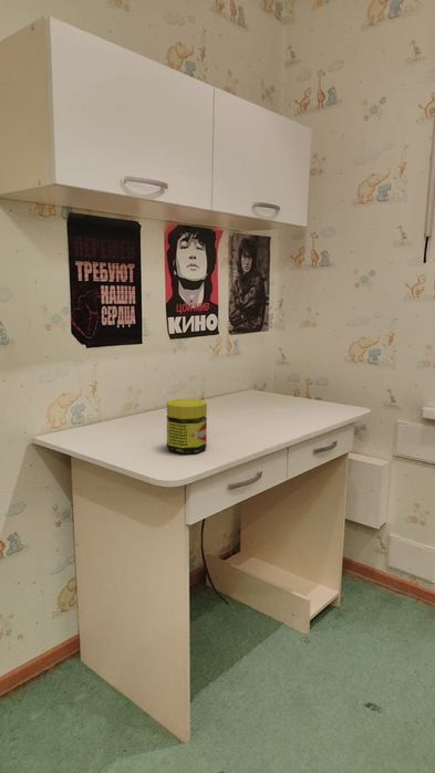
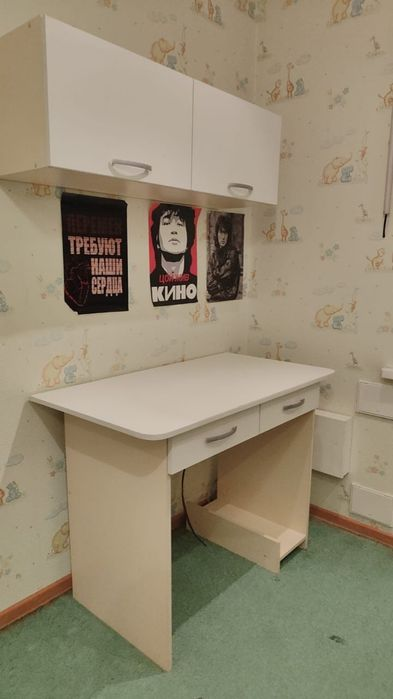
- jar [166,397,208,455]
